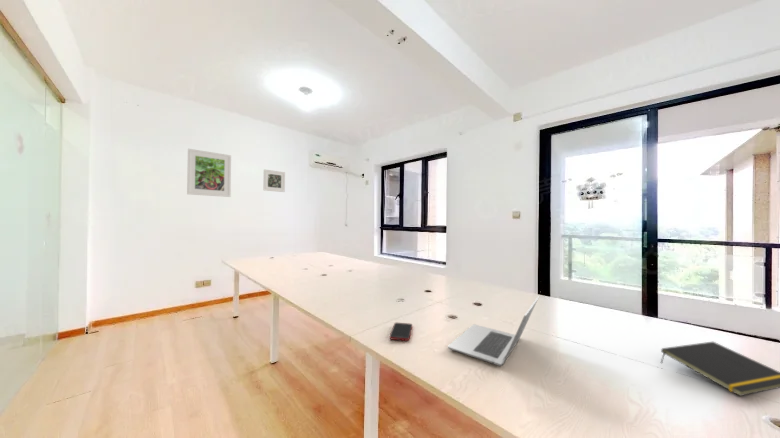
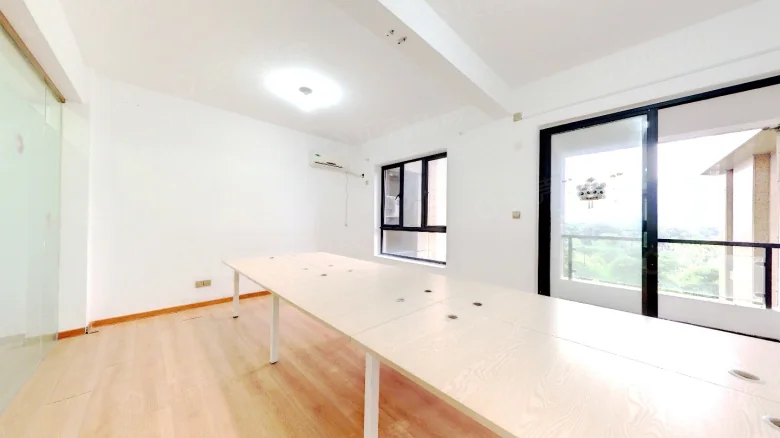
- notepad [660,341,780,397]
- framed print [186,148,232,198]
- laptop [447,296,540,367]
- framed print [262,168,286,193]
- cell phone [388,322,413,342]
